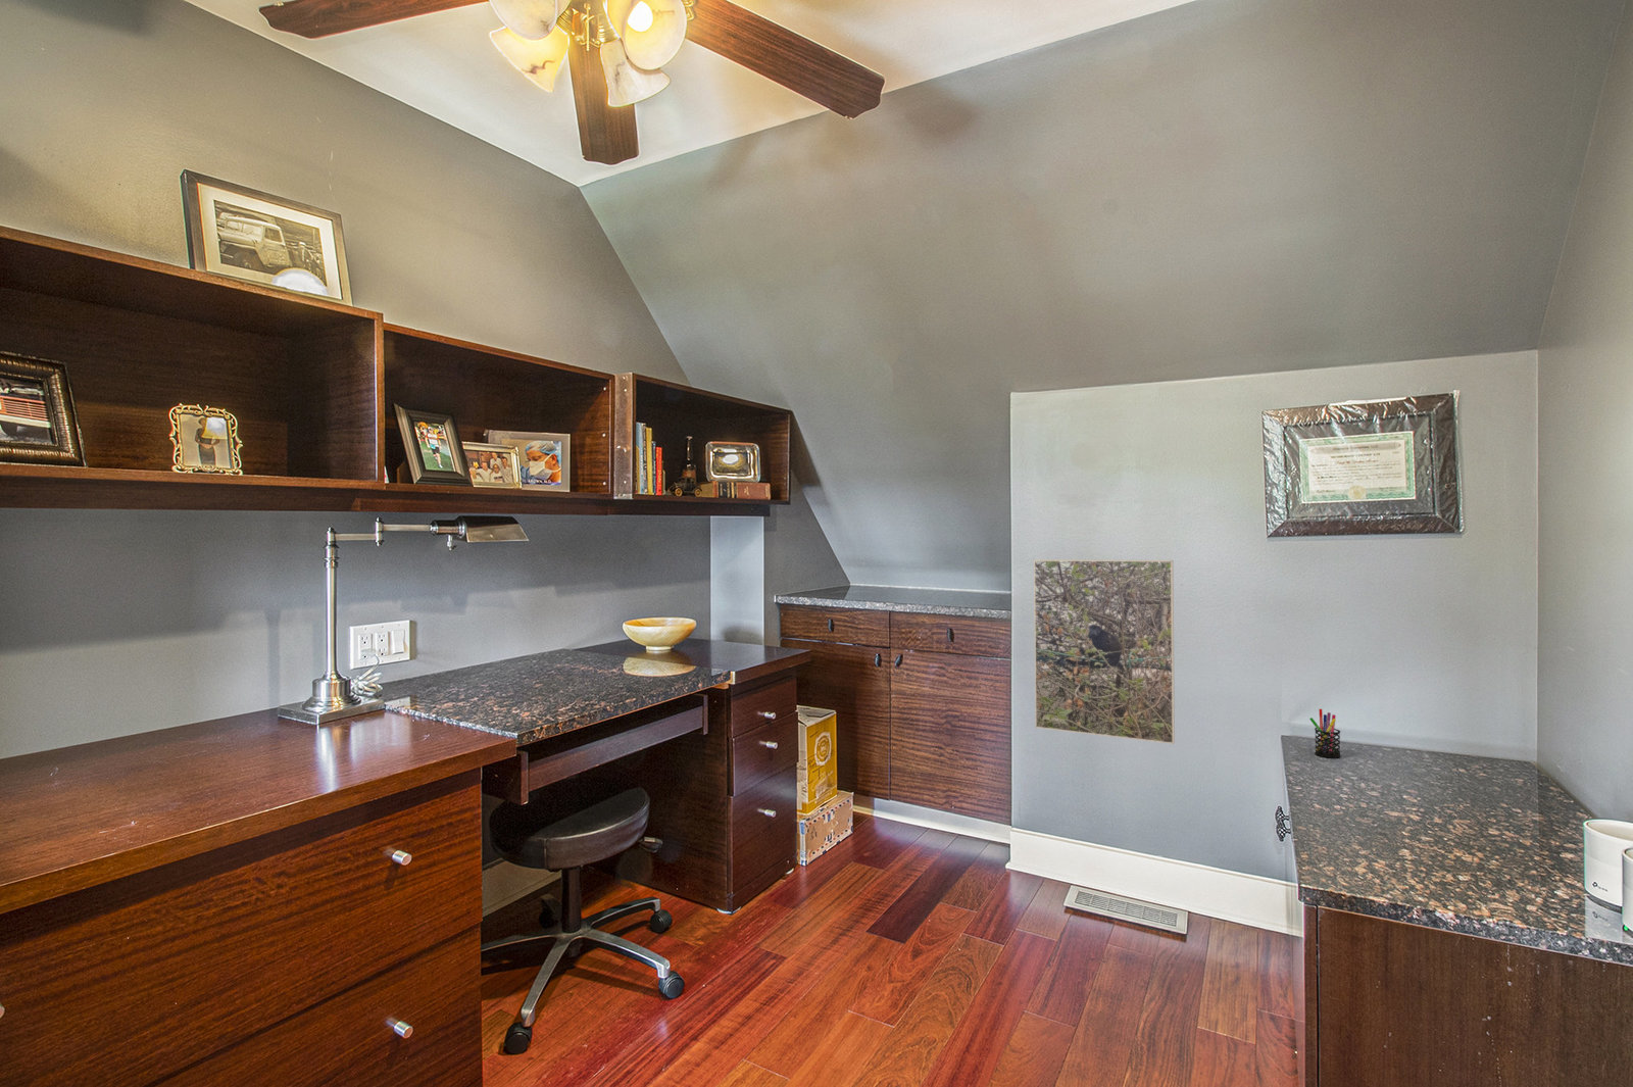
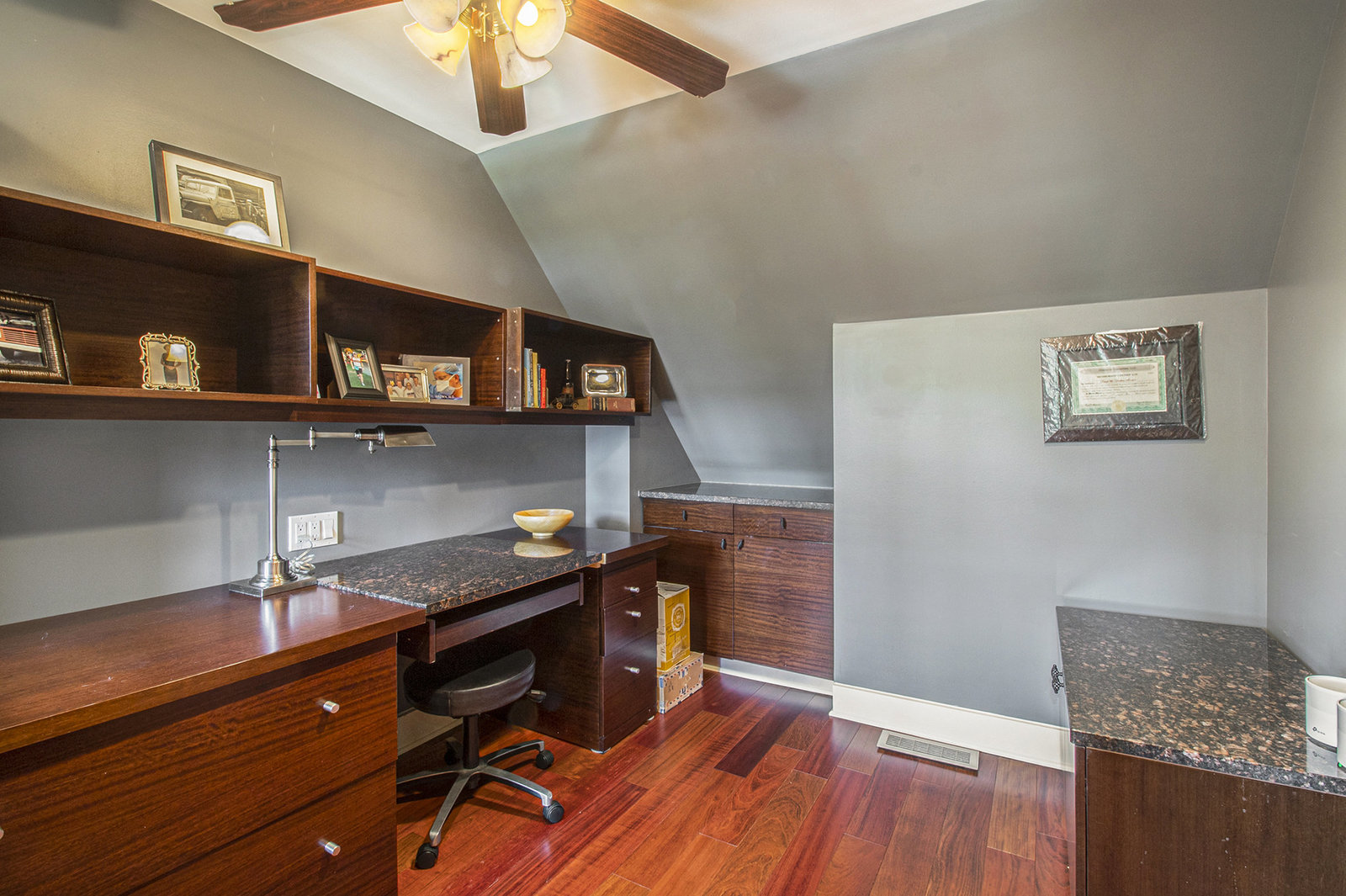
- pen holder [1308,708,1341,759]
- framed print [1032,558,1176,745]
